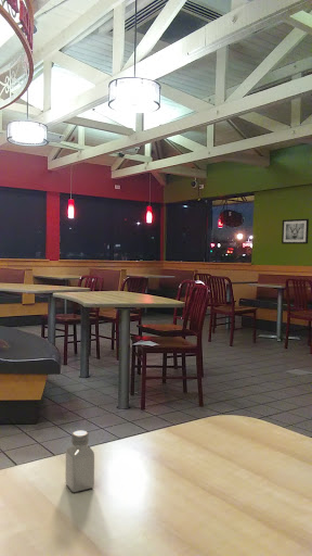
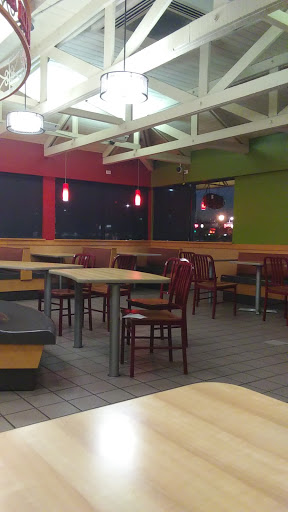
- saltshaker [64,430,95,493]
- wall art [281,218,310,245]
